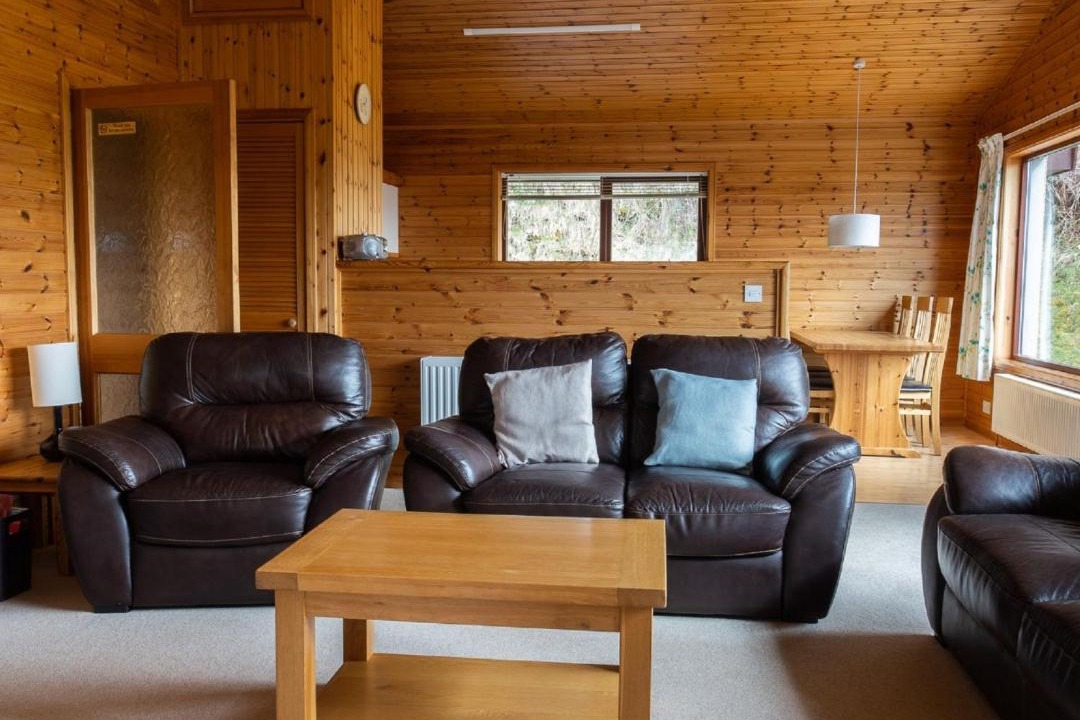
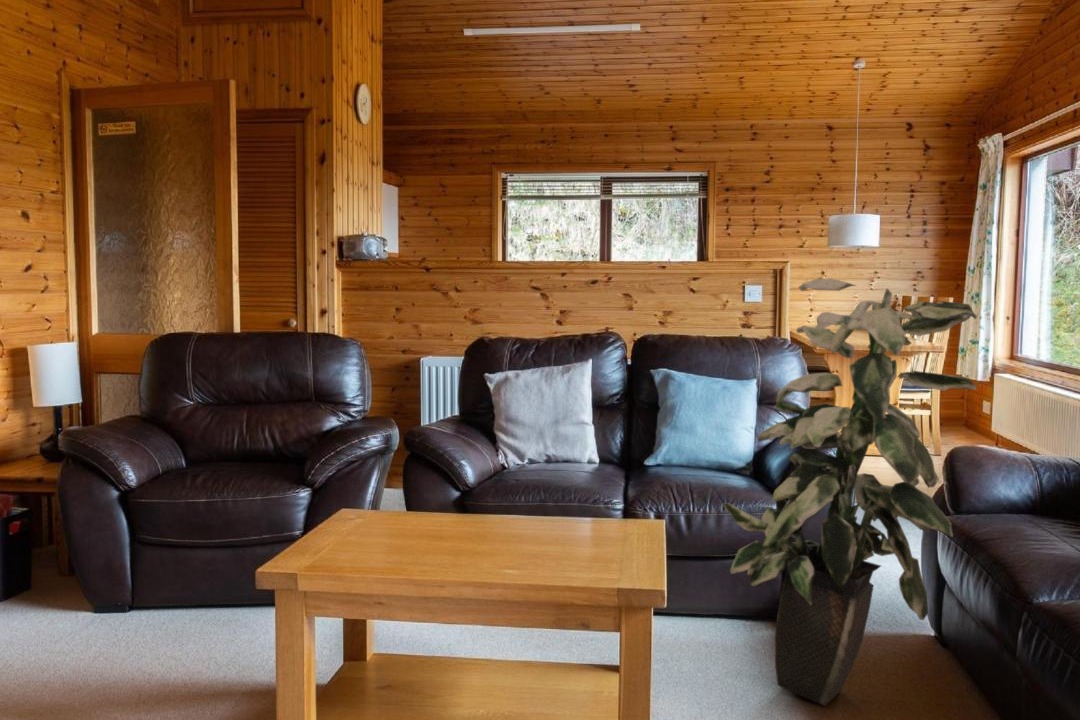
+ indoor plant [721,278,978,707]
